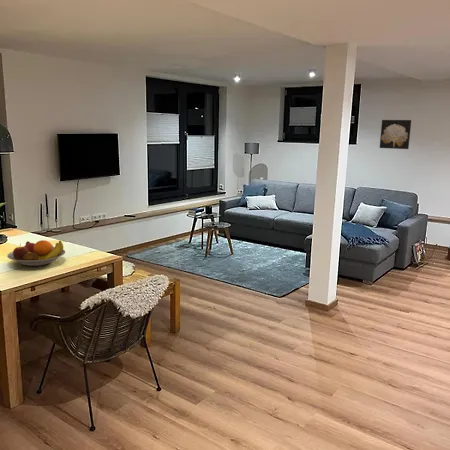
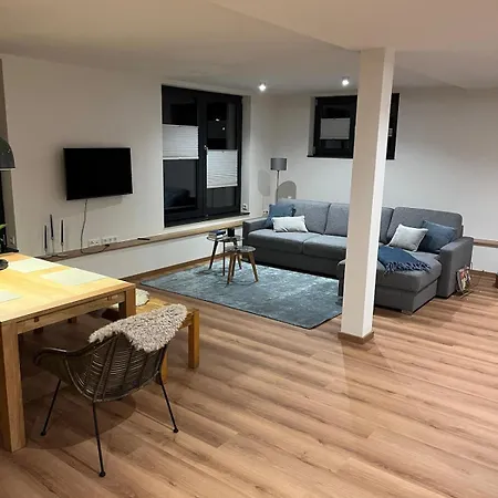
- wall art [379,119,412,150]
- fruit bowl [6,239,66,267]
